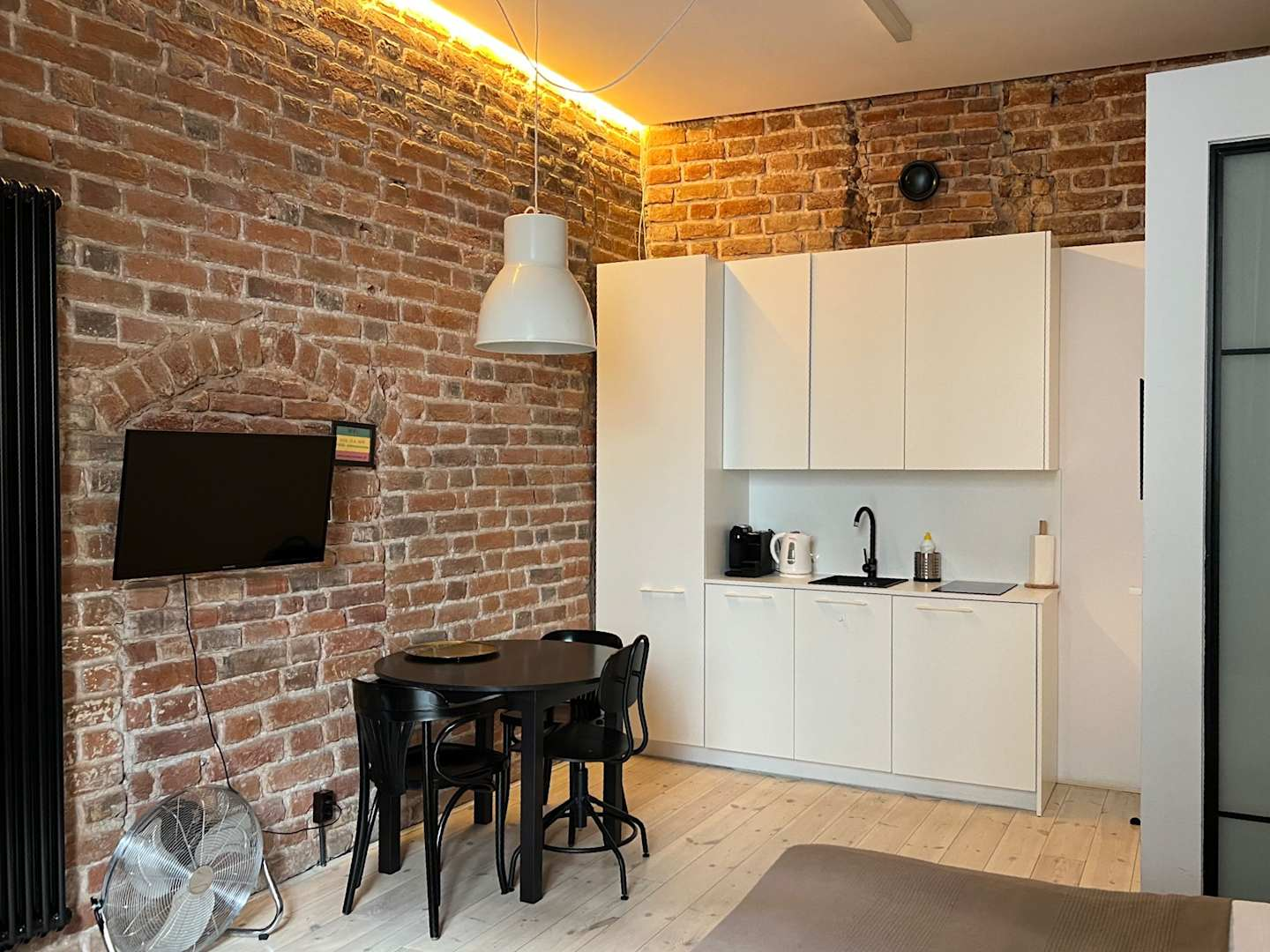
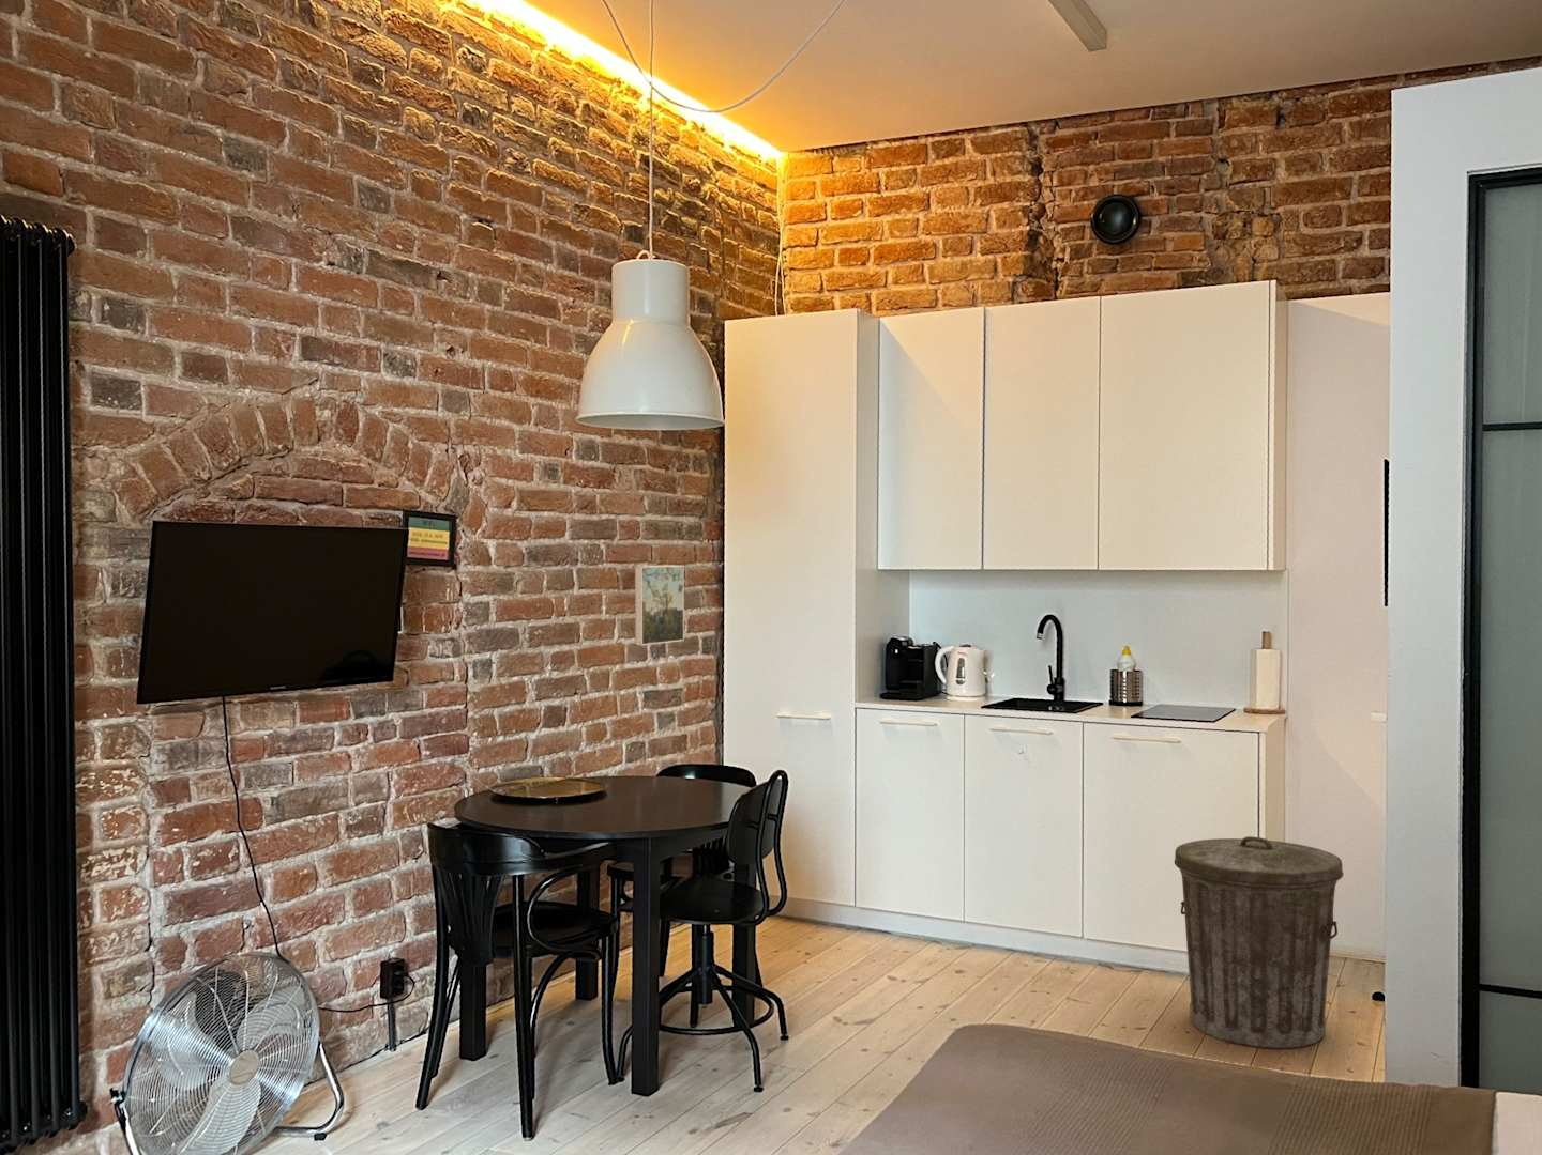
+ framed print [634,564,685,645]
+ trash can [1174,835,1344,1051]
